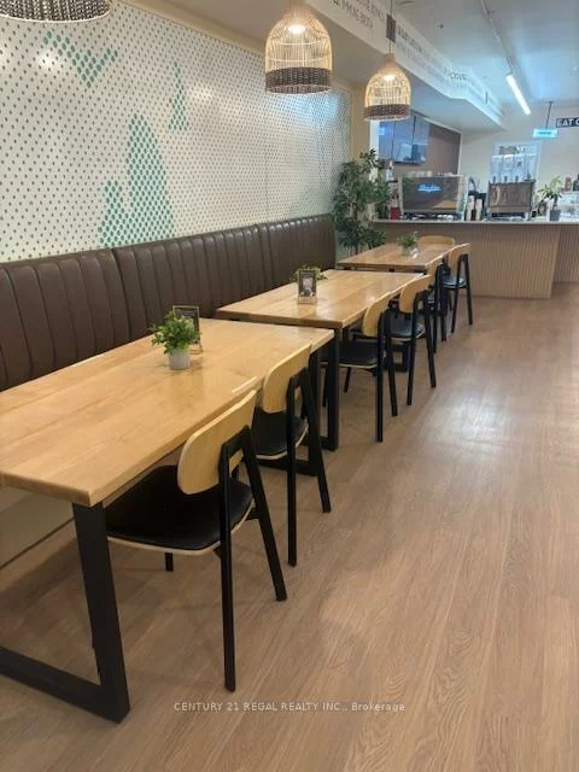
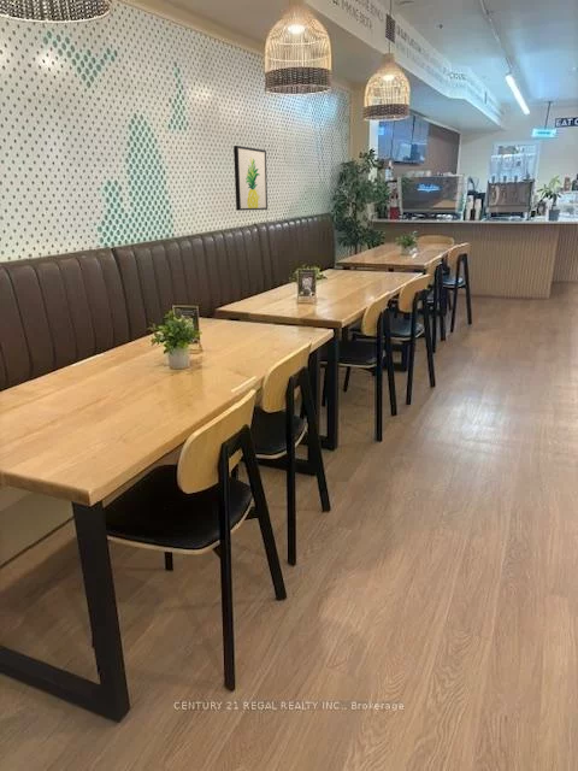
+ wall art [232,145,269,212]
